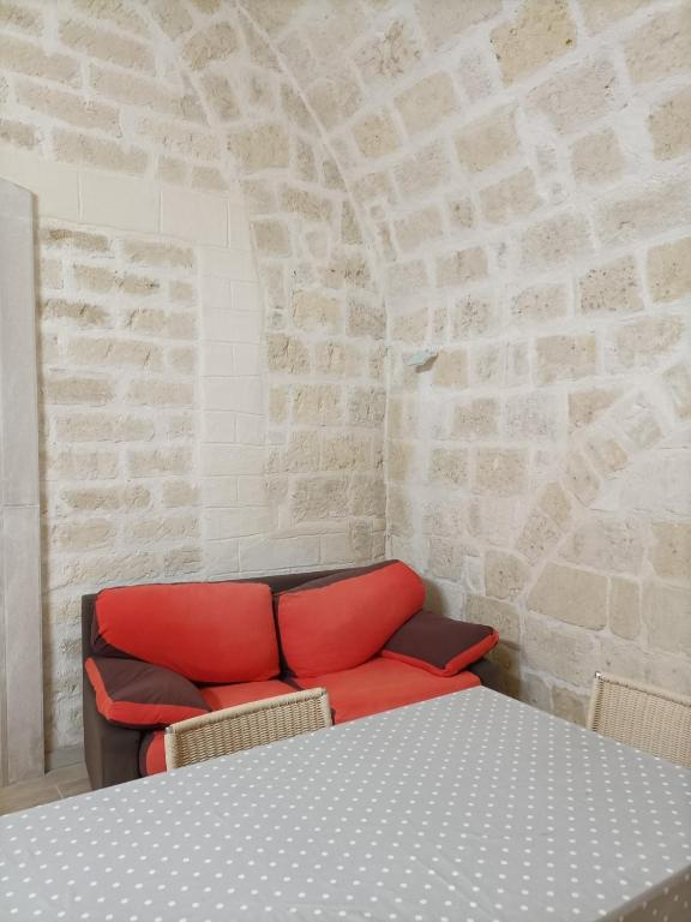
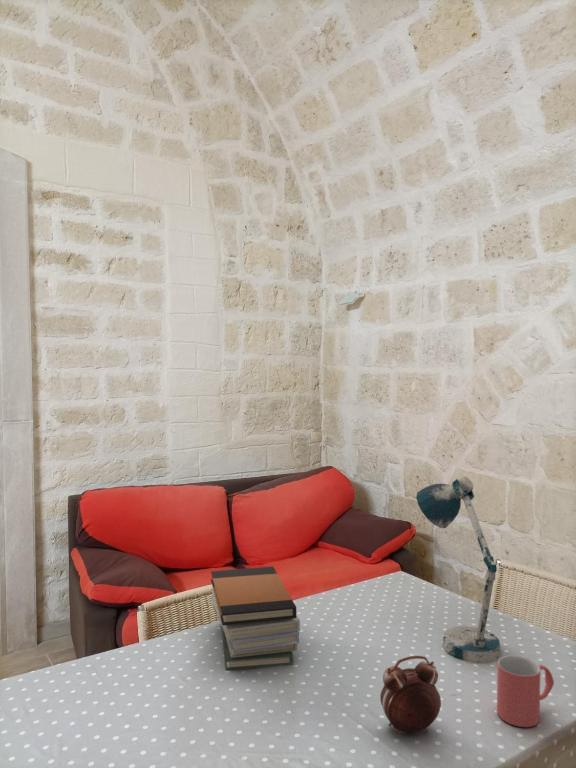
+ book stack [210,565,301,671]
+ mug [496,655,555,728]
+ desk lamp [415,475,501,664]
+ alarm clock [379,655,442,737]
